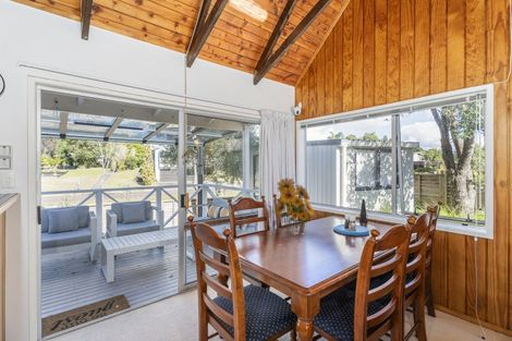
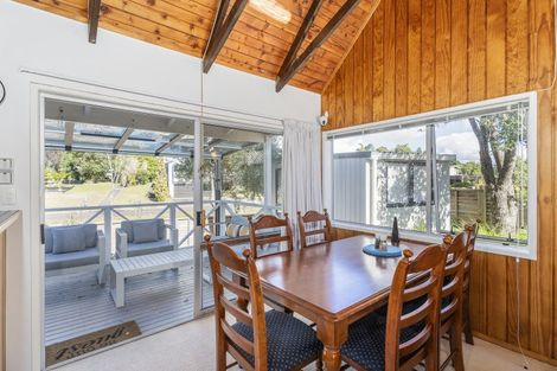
- flower bouquet [273,178,316,233]
